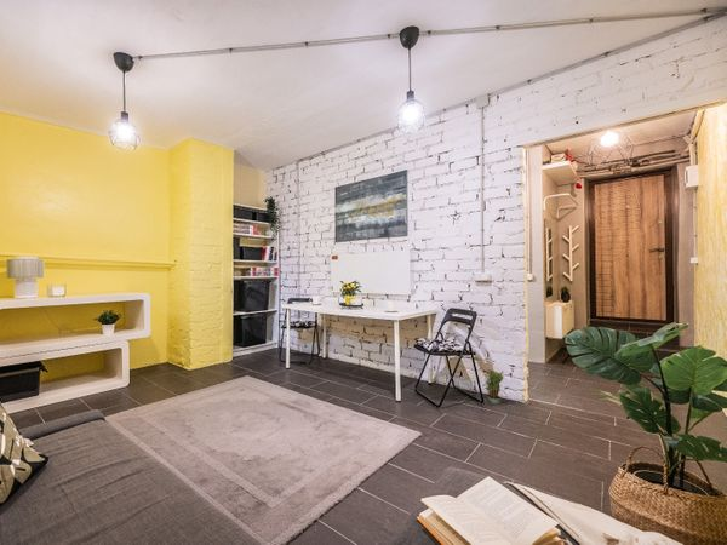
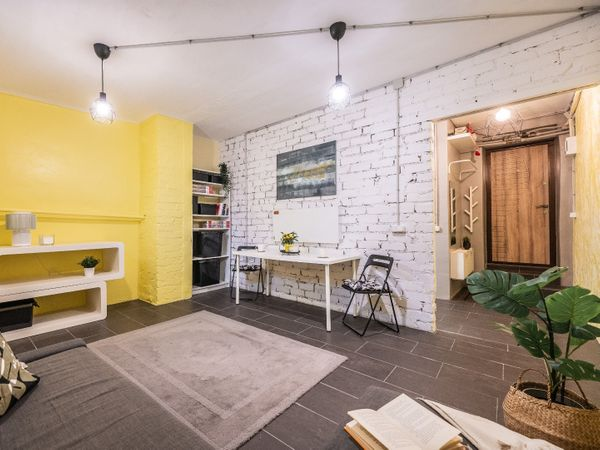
- potted plant [482,368,504,405]
